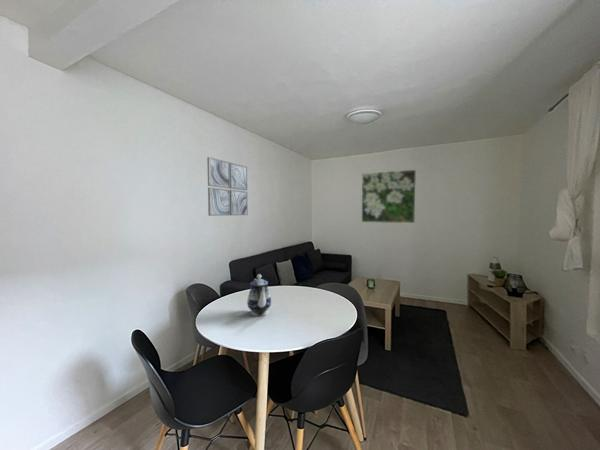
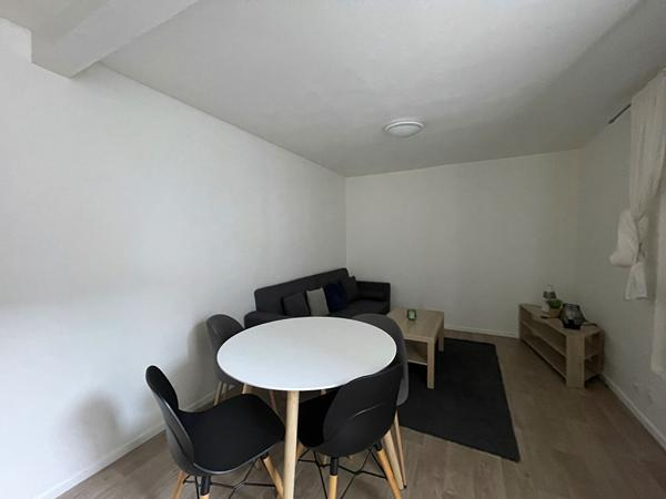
- teapot [246,273,272,317]
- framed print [361,169,417,224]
- wall art [206,156,249,217]
